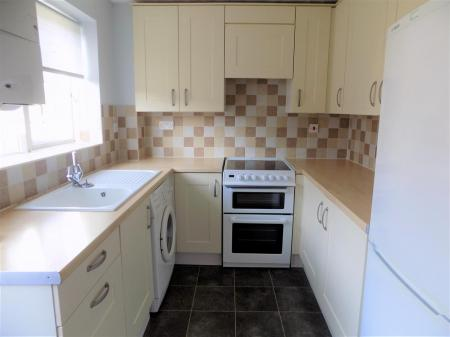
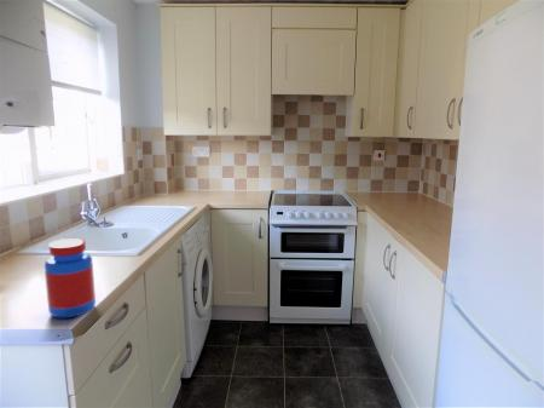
+ jar [44,237,97,320]
